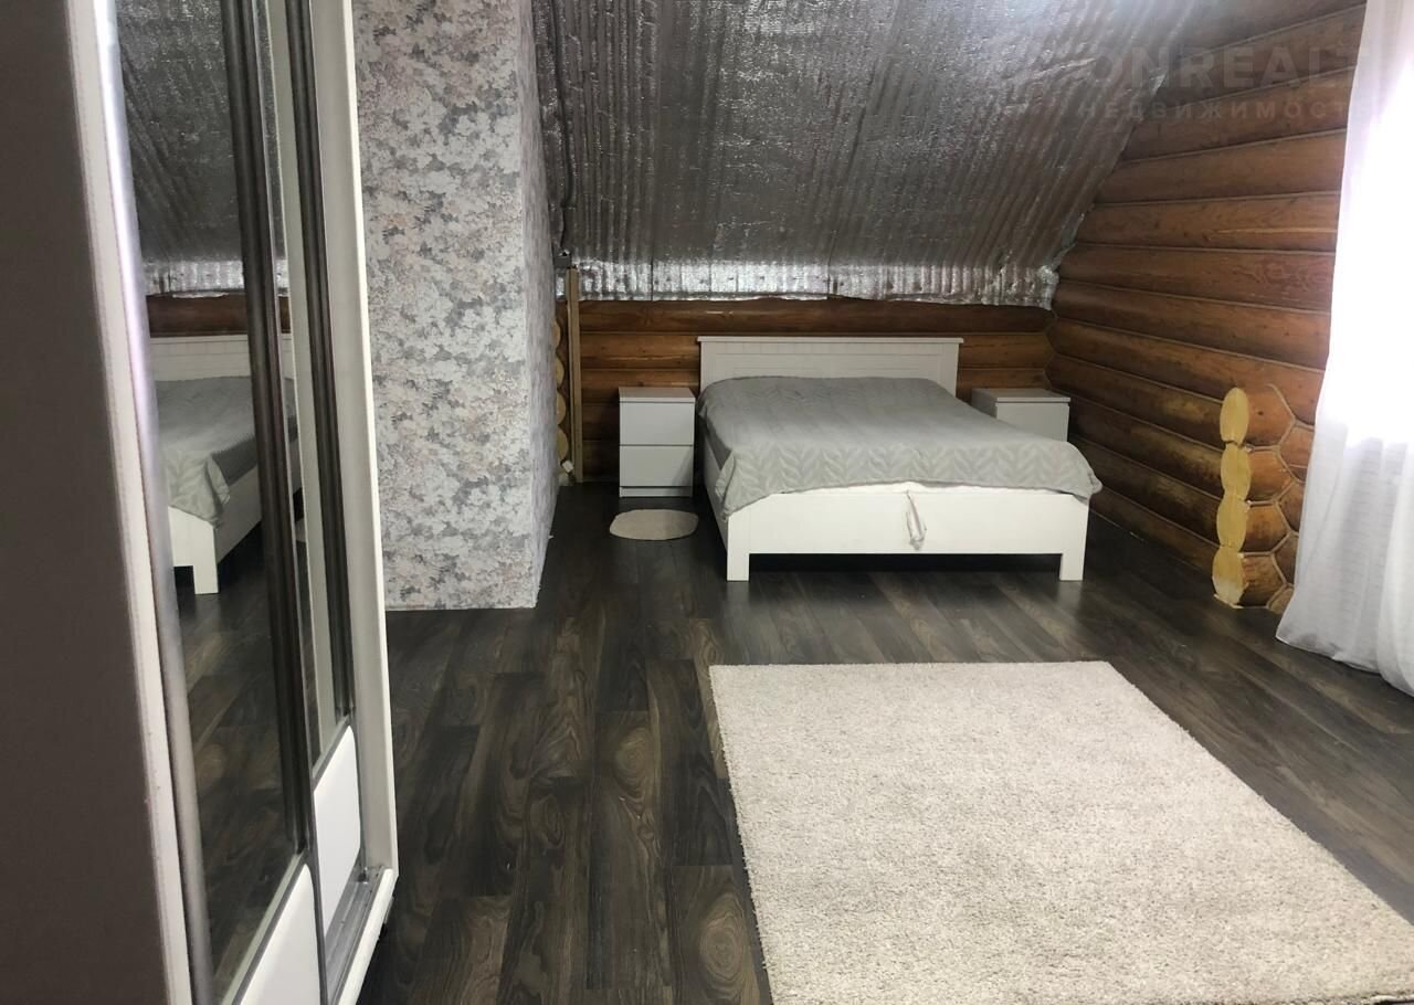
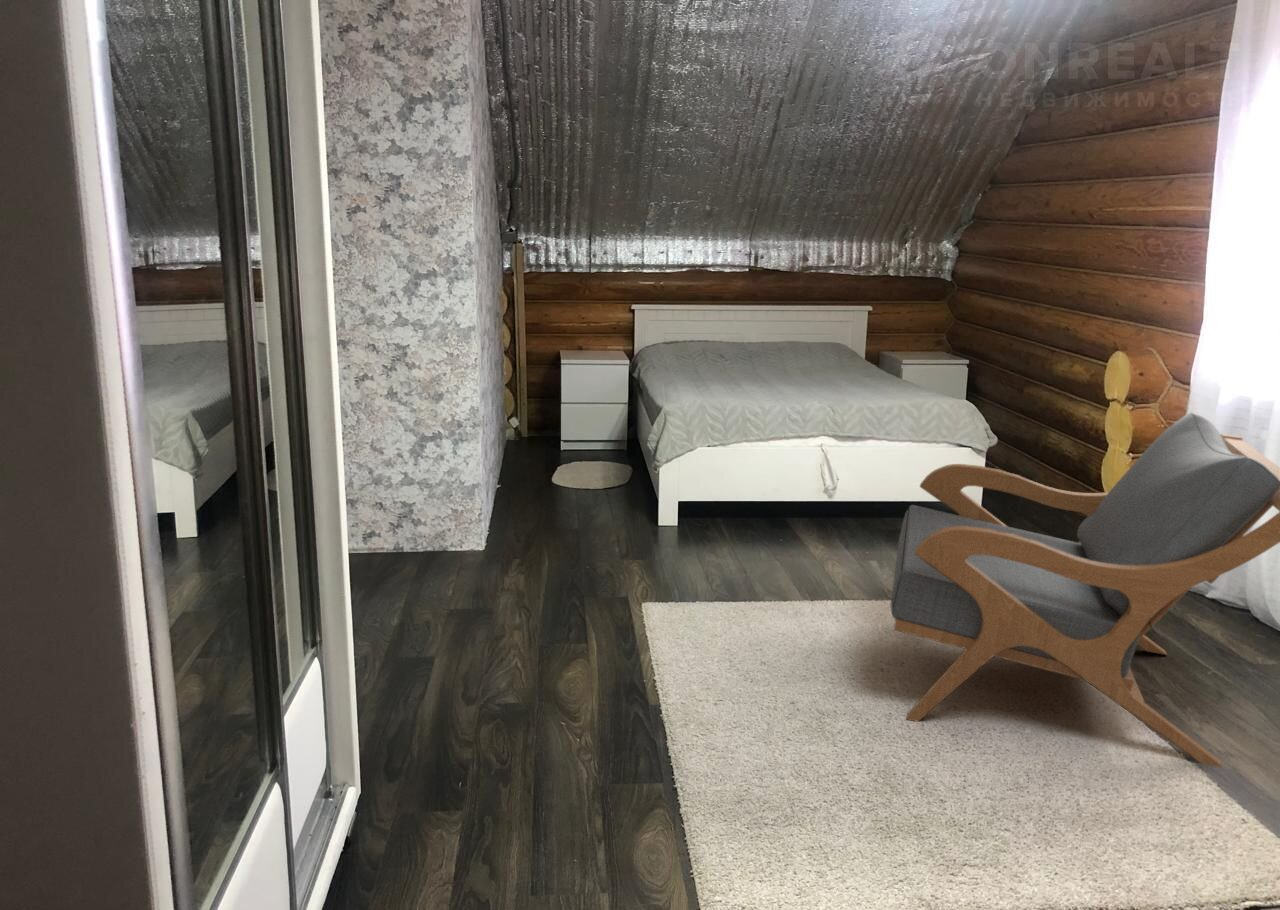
+ armchair [890,412,1280,768]
